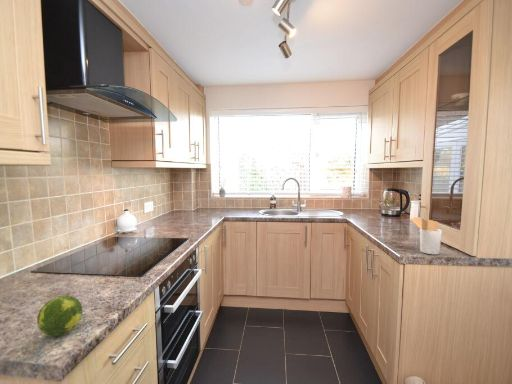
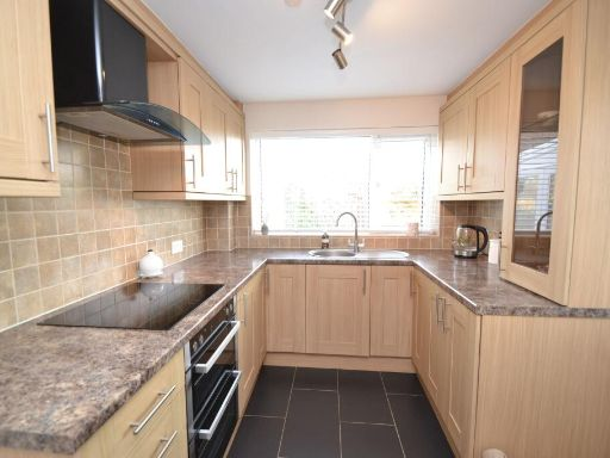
- fruit [36,294,83,337]
- utensil holder [409,216,443,255]
